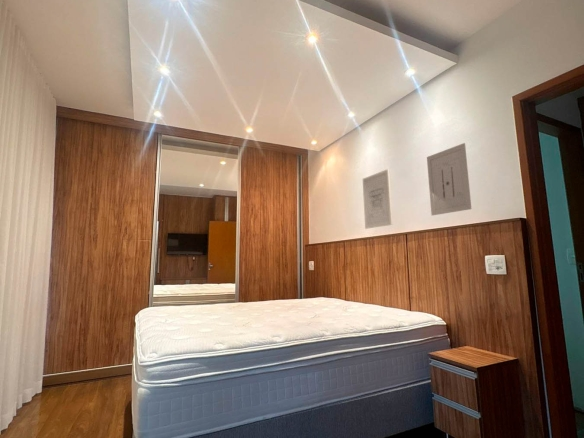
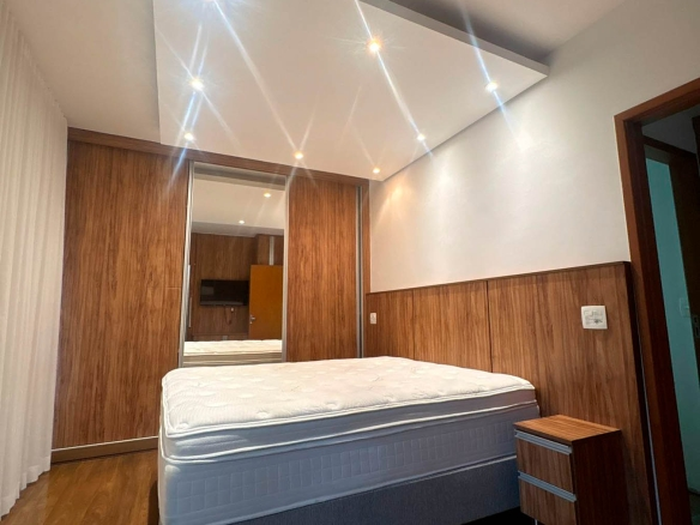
- wall art [362,168,393,230]
- wall art [426,142,472,216]
